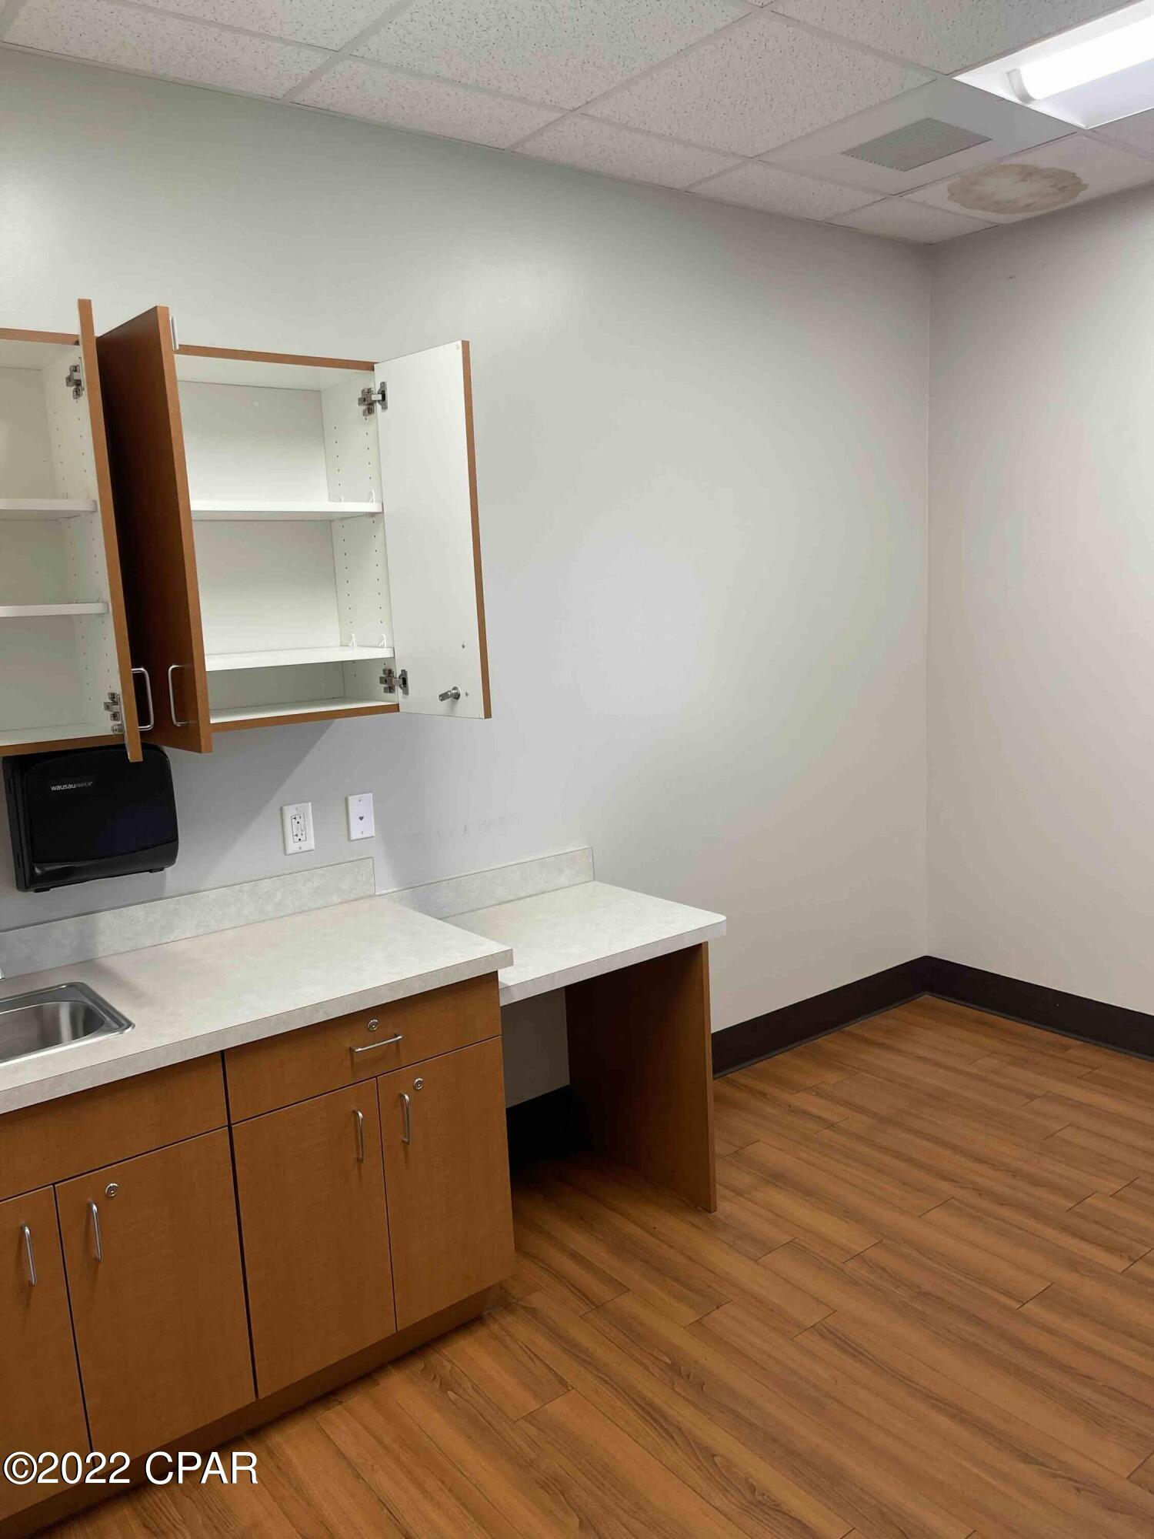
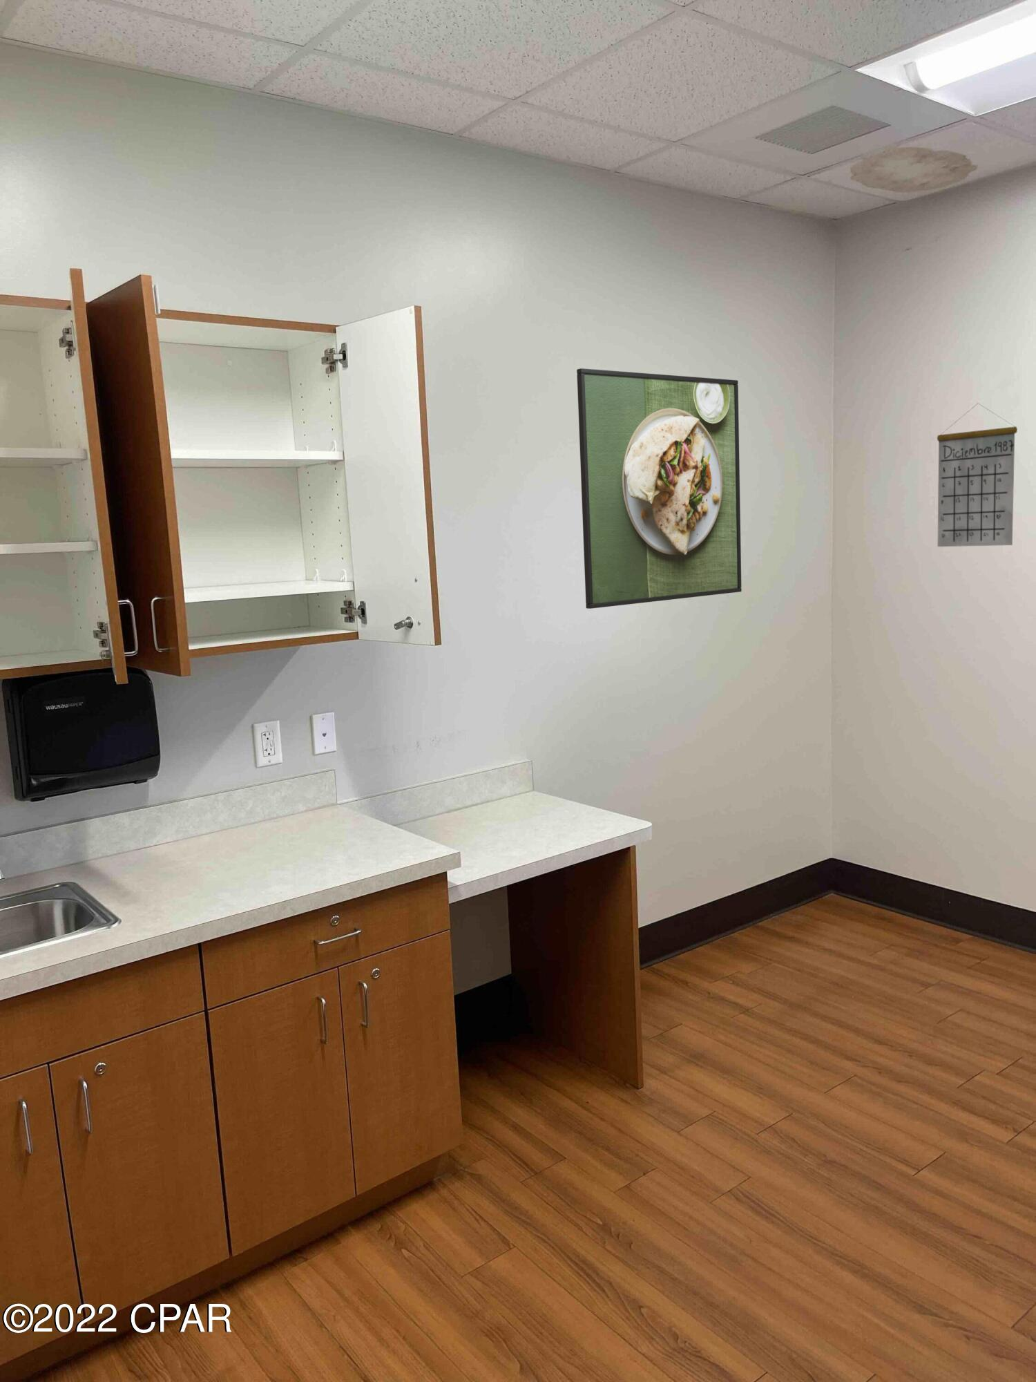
+ calendar [937,403,1017,547]
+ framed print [576,368,742,609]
